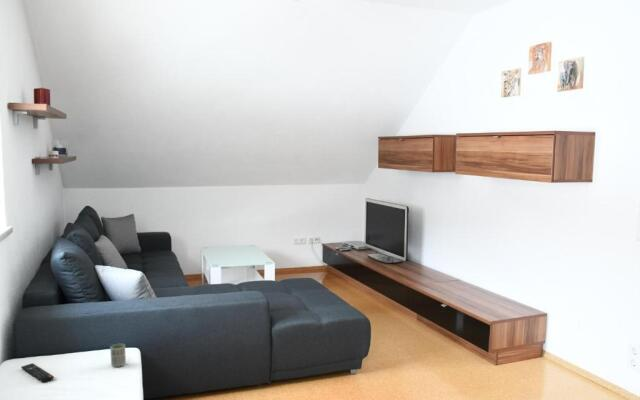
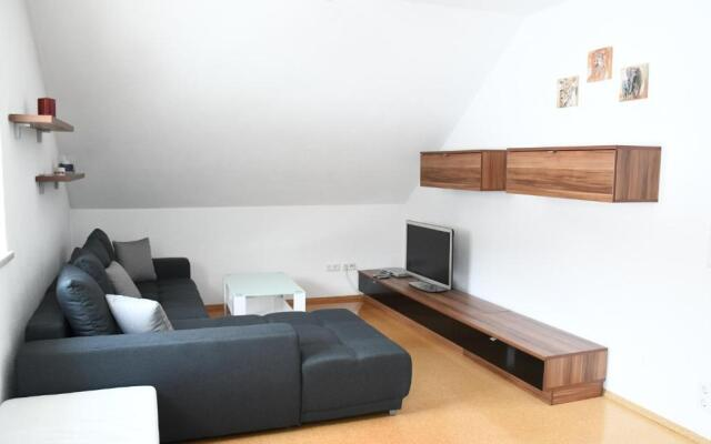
- remote control [20,362,55,383]
- cup [109,343,127,368]
